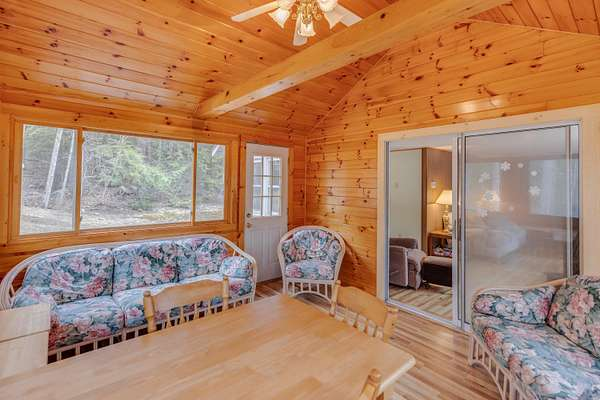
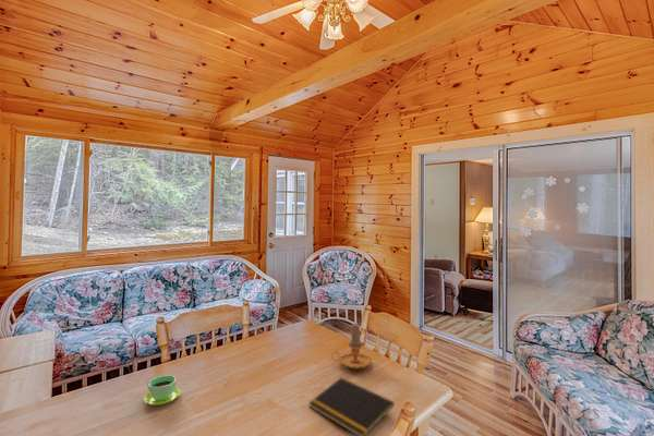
+ candle [330,323,373,371]
+ cup [143,375,181,407]
+ notepad [307,377,396,436]
